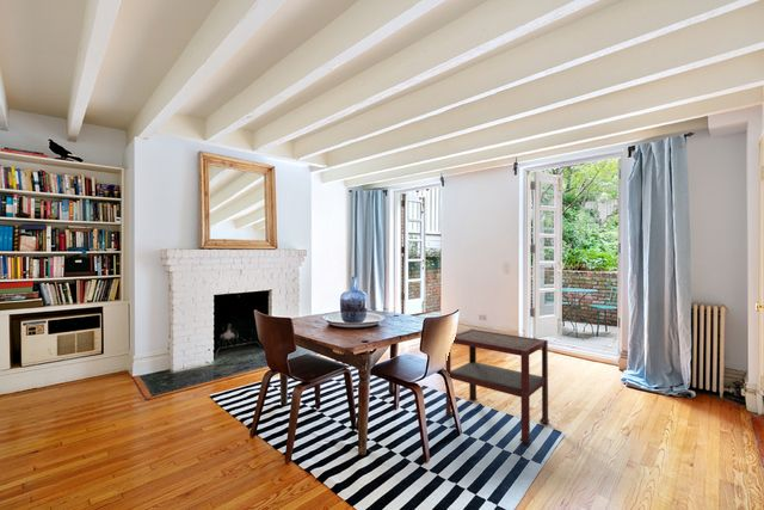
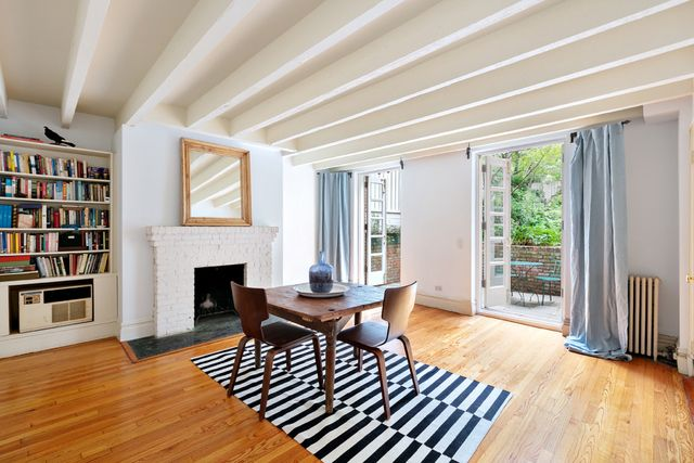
- side table [444,327,550,444]
